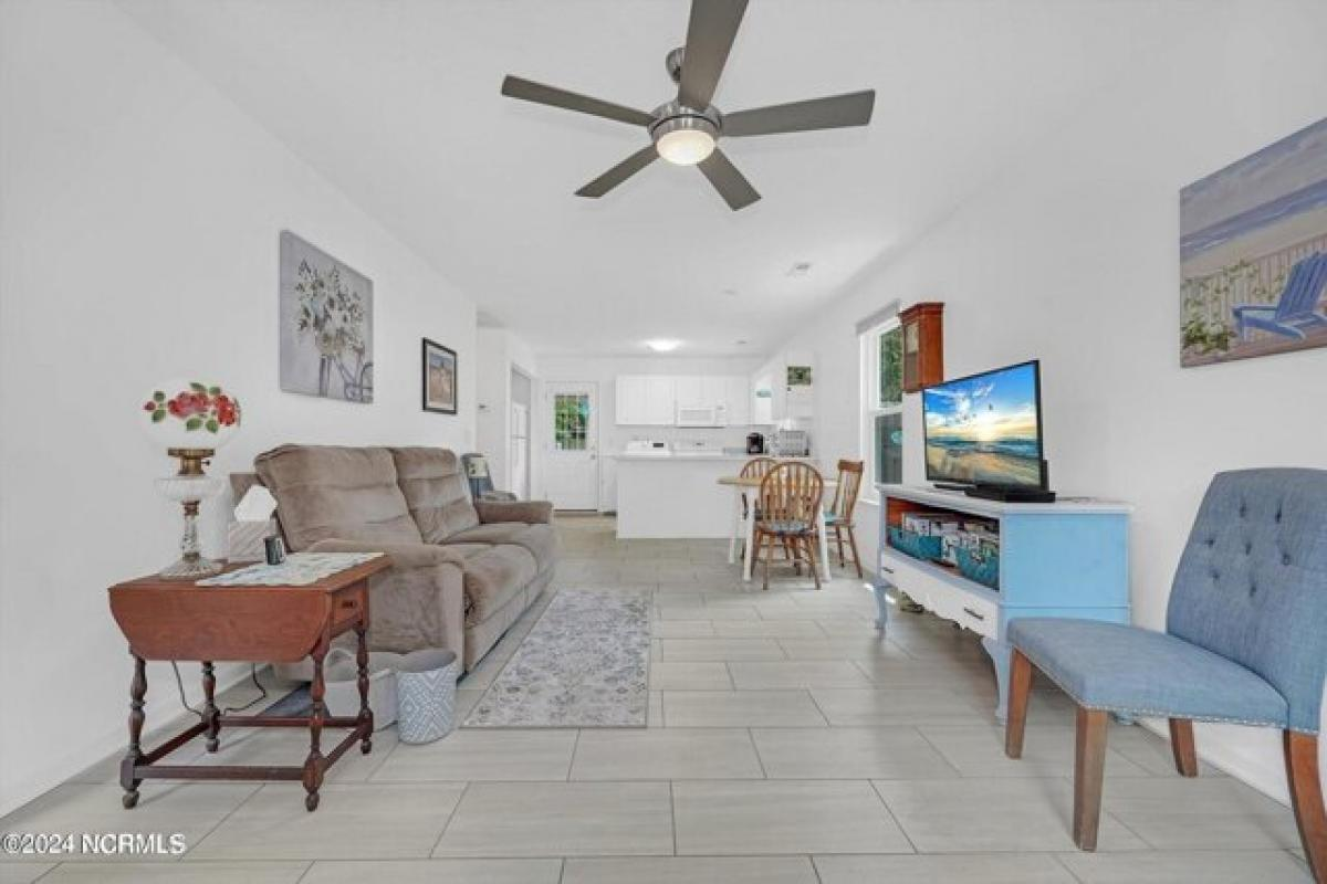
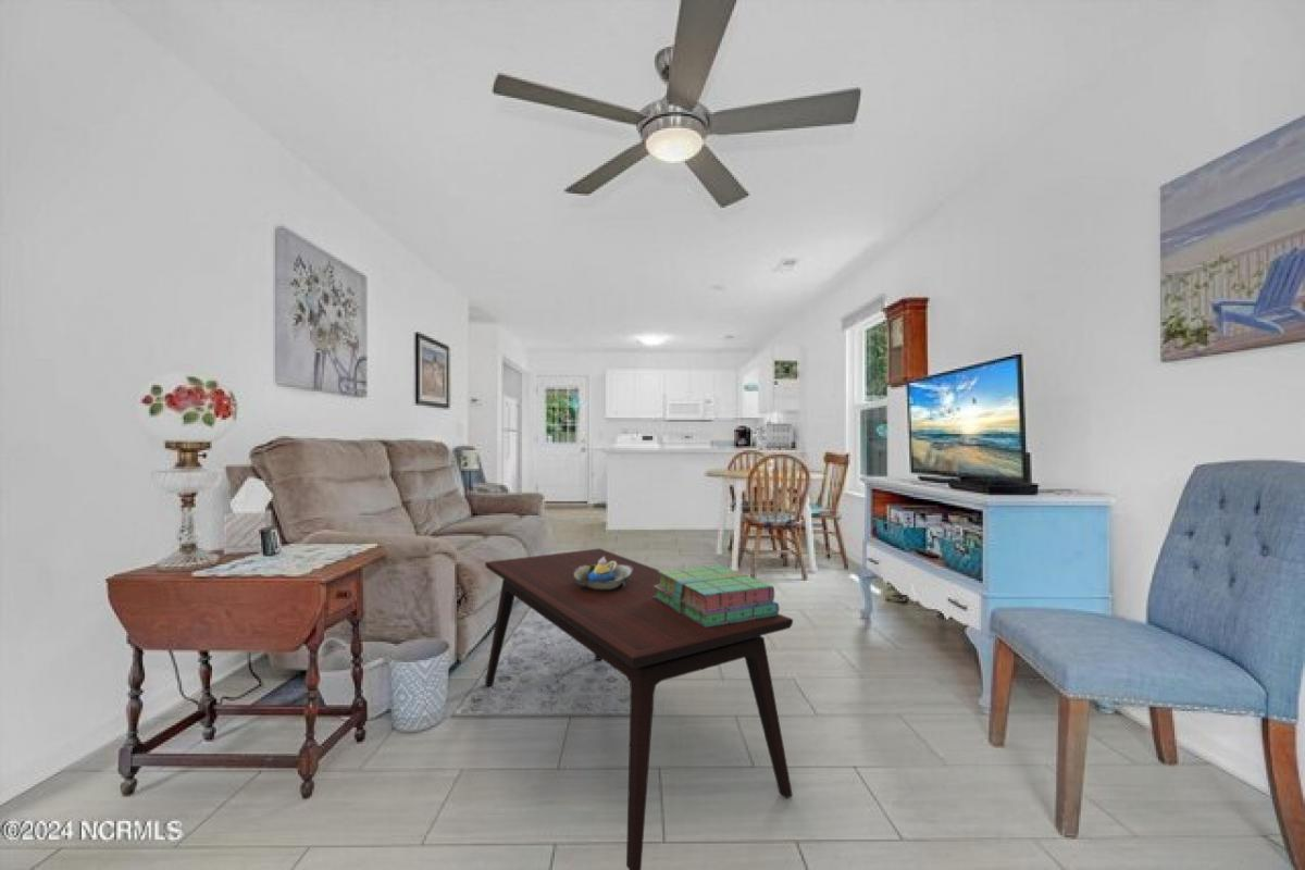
+ decorative bowl [572,557,633,589]
+ coffee table [484,547,794,870]
+ stack of books [654,563,781,627]
